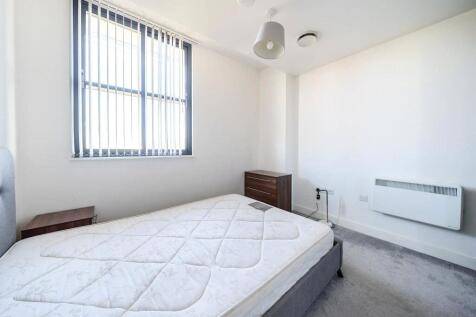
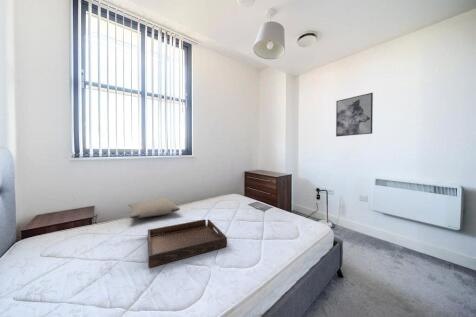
+ wall art [335,92,374,138]
+ serving tray [147,218,228,269]
+ pillow [128,197,181,219]
